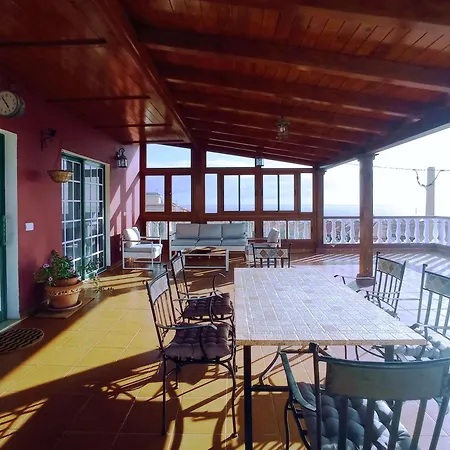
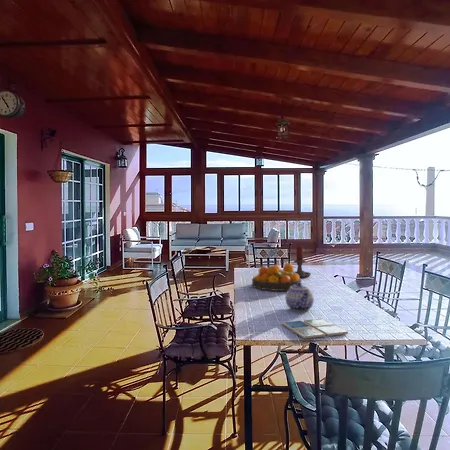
+ fruit bowl [251,263,302,292]
+ drink coaster [281,318,349,340]
+ teapot [284,282,315,313]
+ candle holder [293,245,312,278]
